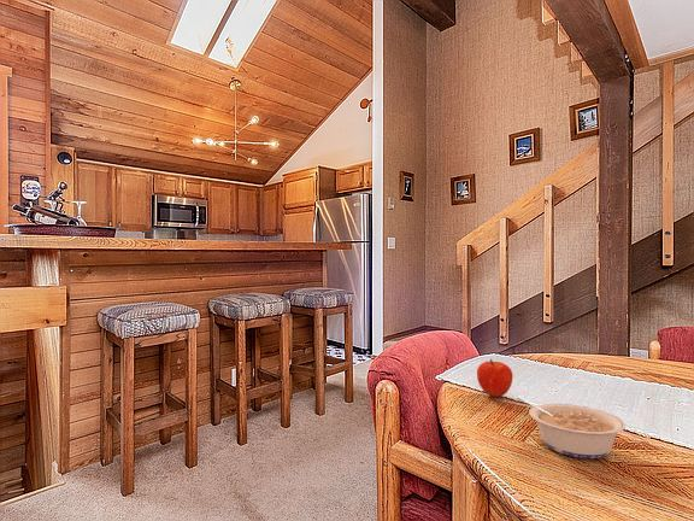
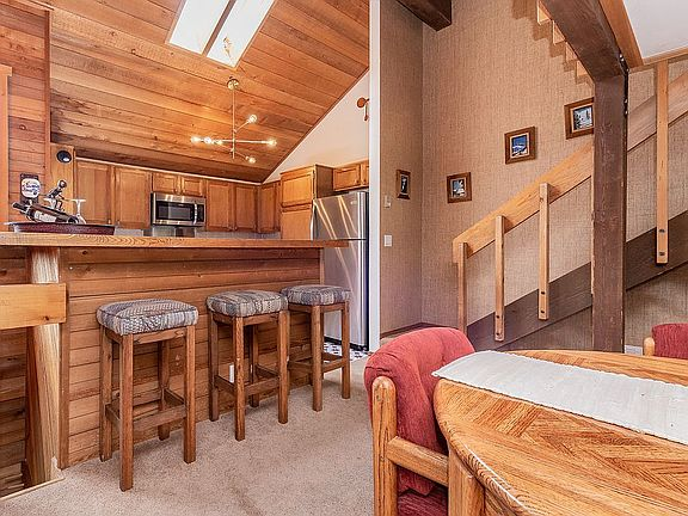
- fruit [476,358,513,398]
- legume [516,396,627,459]
